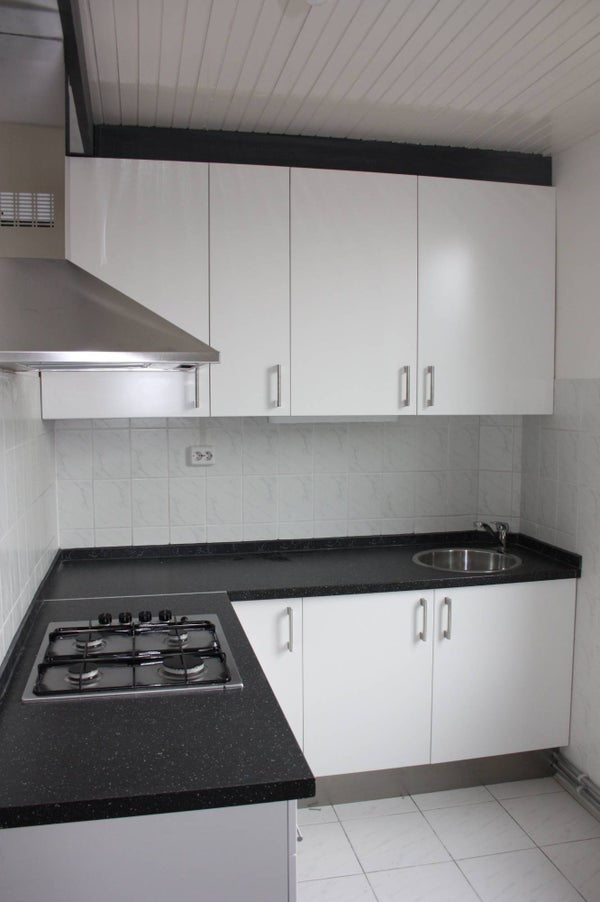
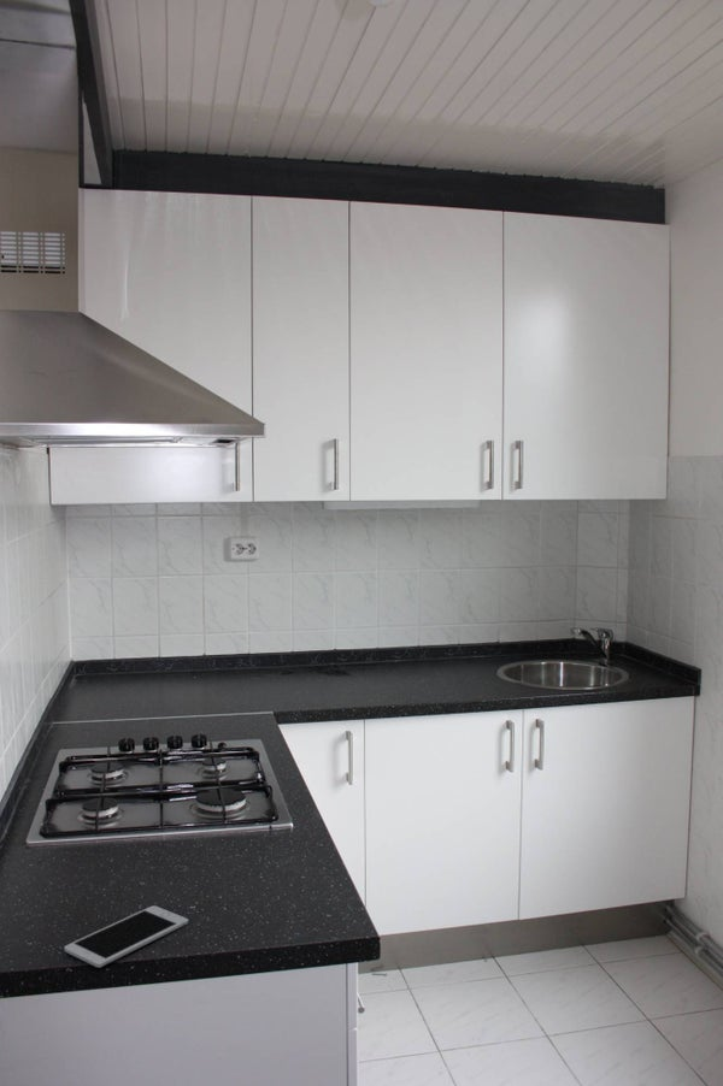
+ cell phone [64,904,189,968]
